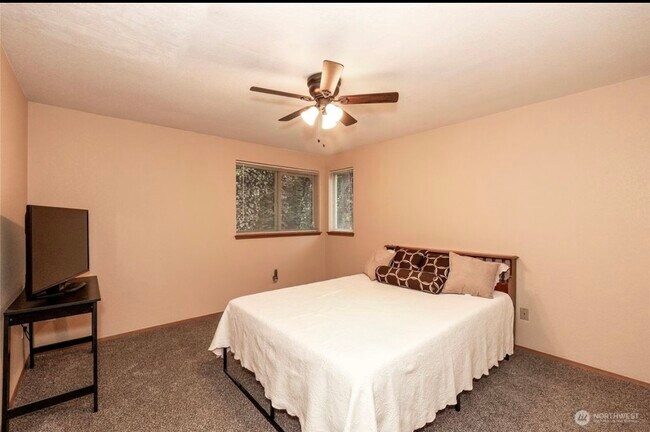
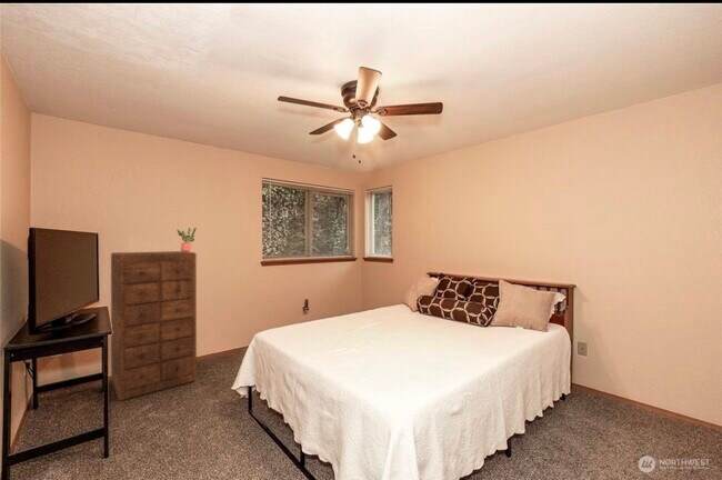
+ dresser [110,250,198,402]
+ potted plant [176,227,198,252]
